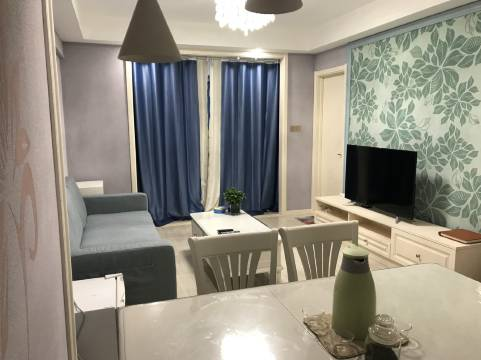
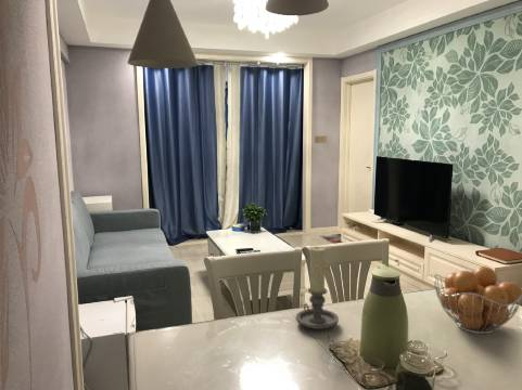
+ candle holder [295,246,340,330]
+ fruit basket [433,265,522,335]
